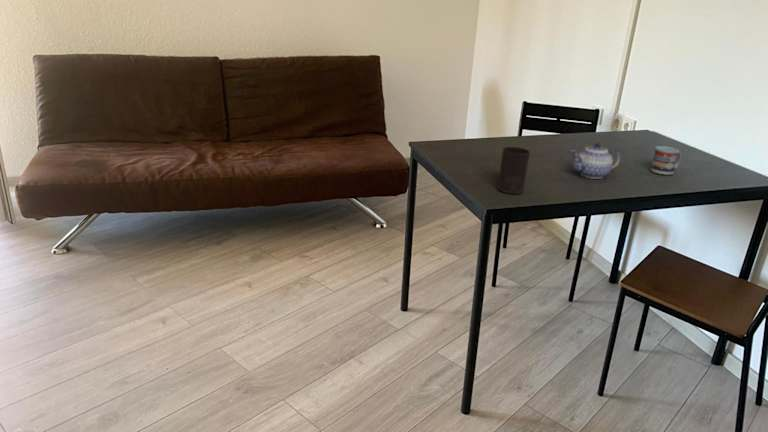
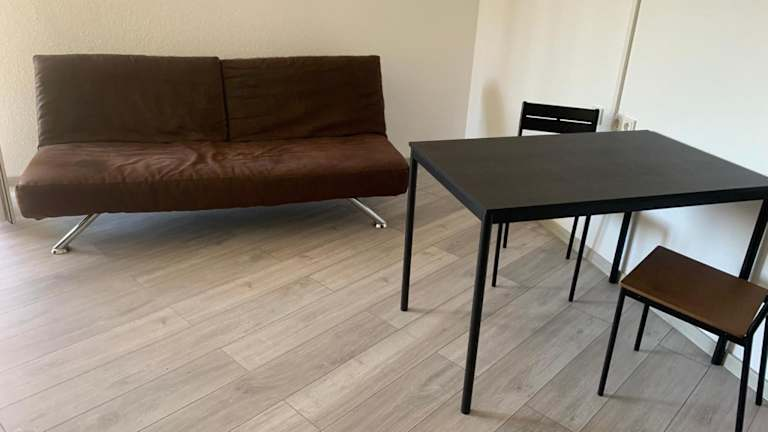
- cup [650,145,682,176]
- cup [497,146,531,195]
- teapot [570,142,622,180]
